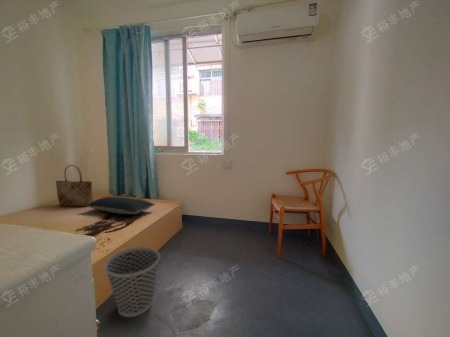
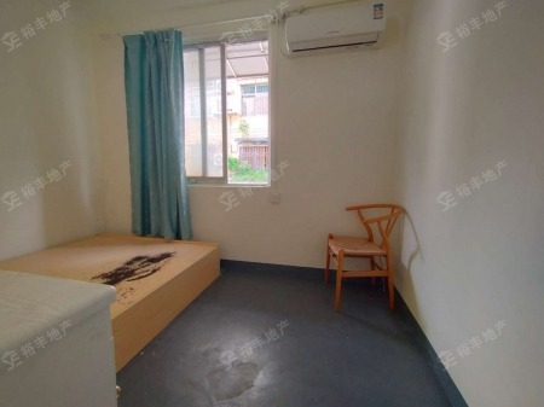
- wastebasket [104,246,161,318]
- tote bag [55,164,94,208]
- pillow [84,196,156,215]
